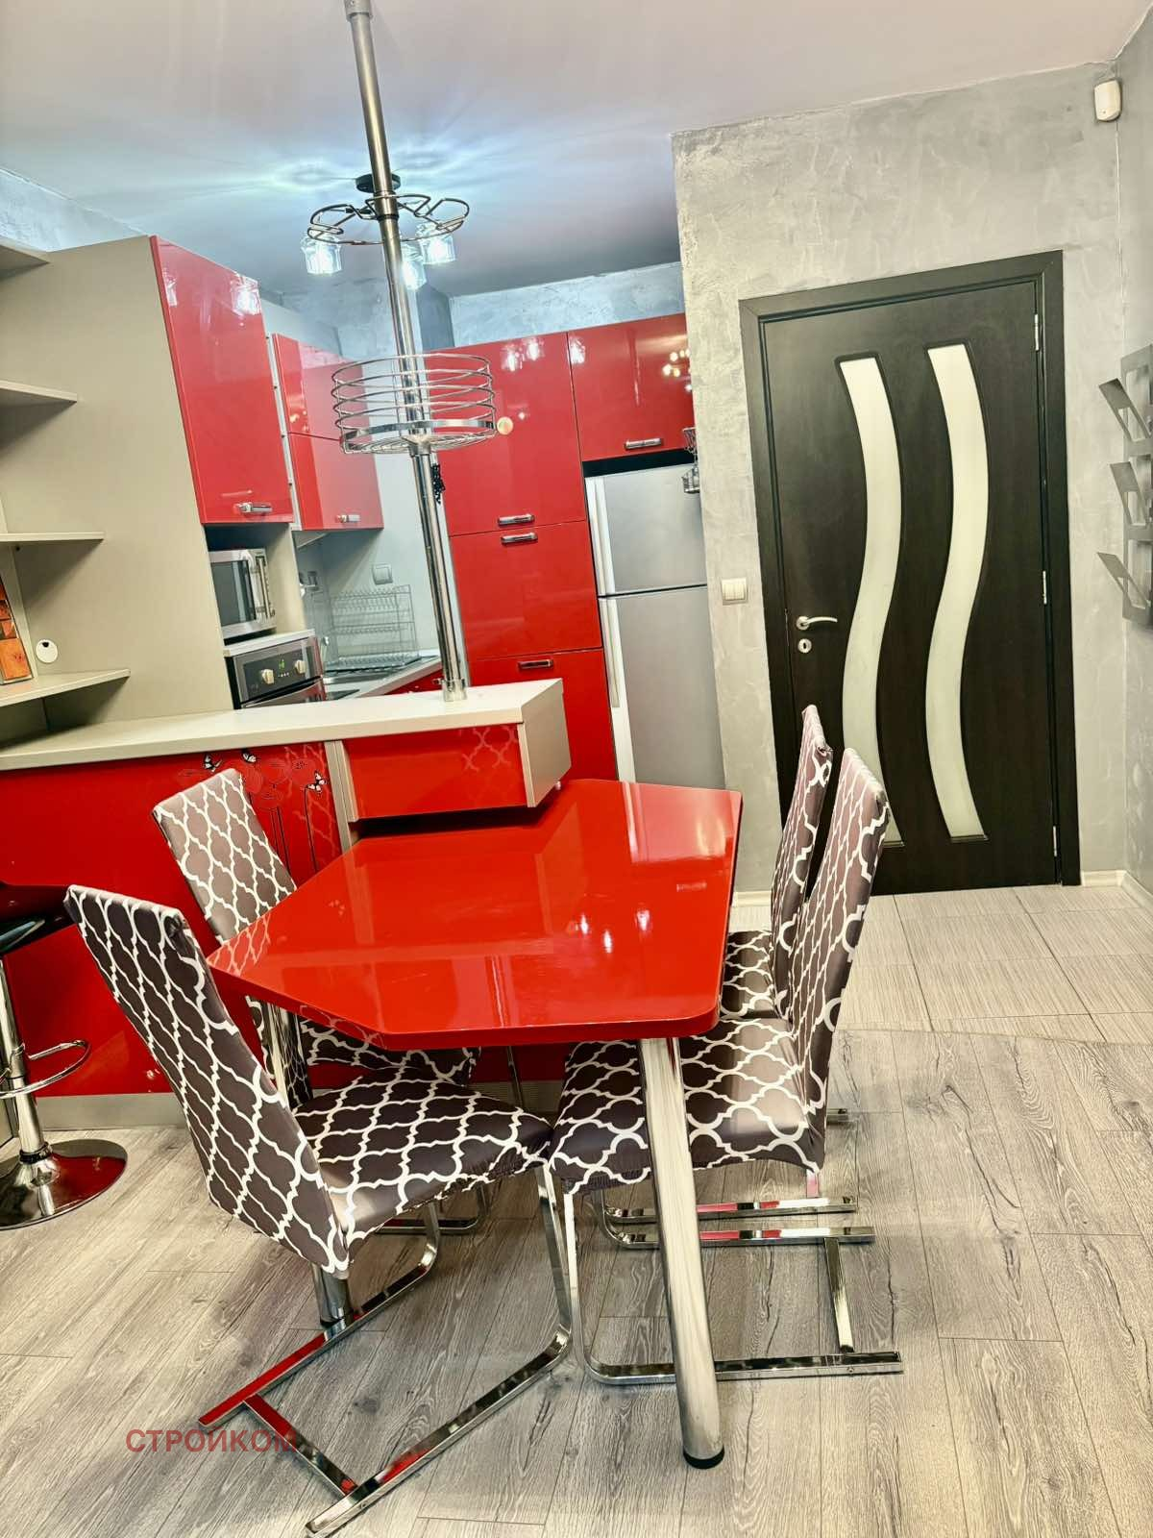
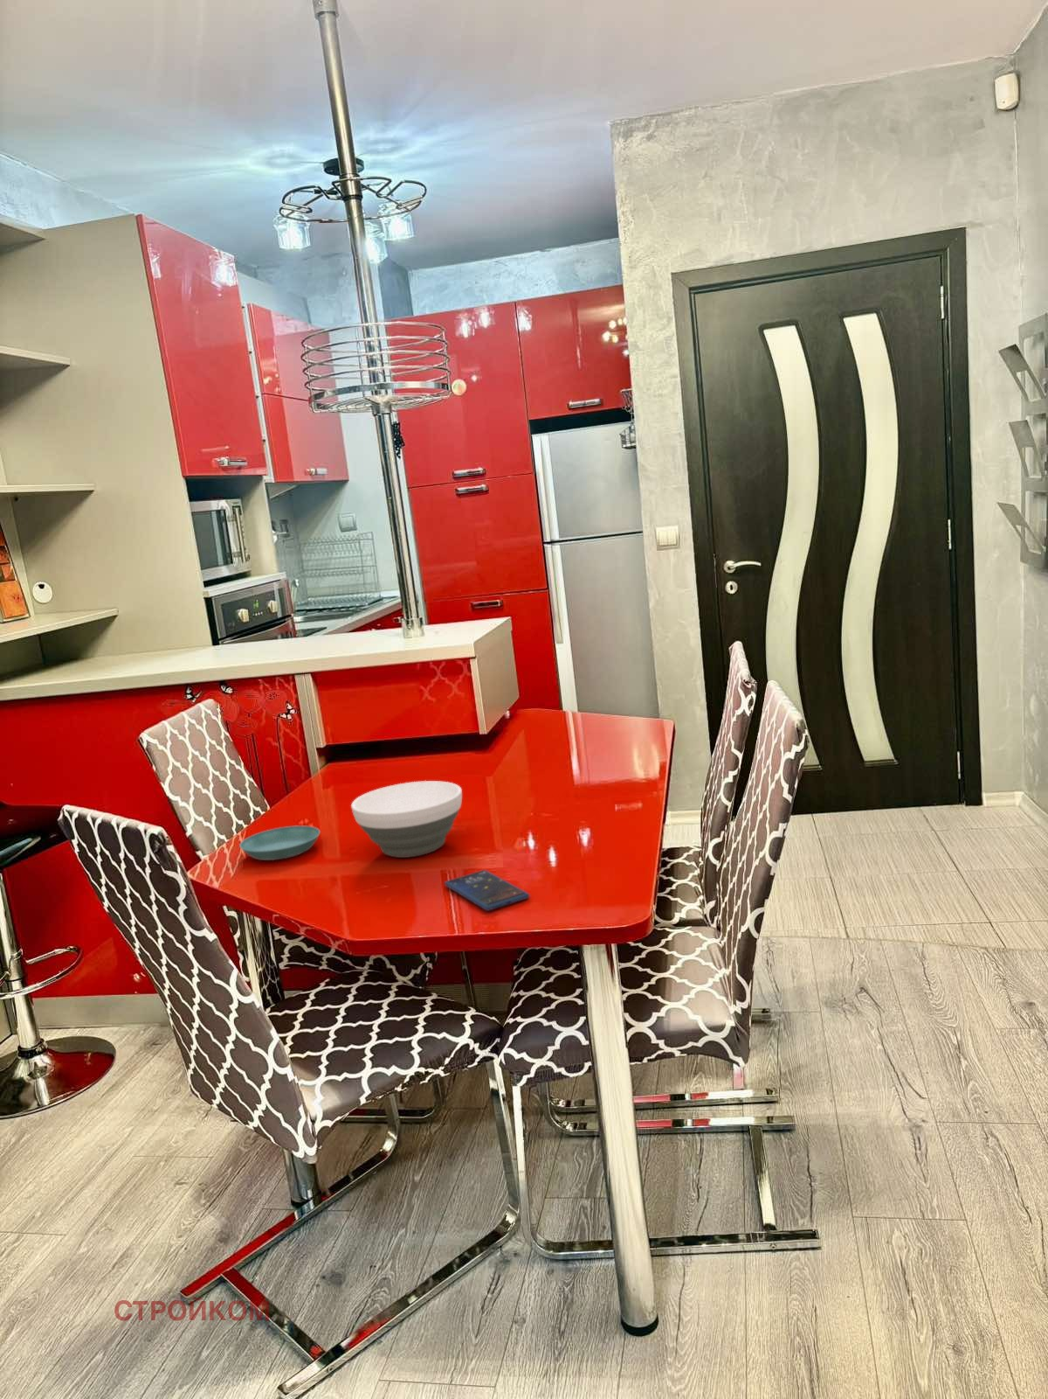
+ bowl [350,780,462,858]
+ smartphone [444,869,531,912]
+ saucer [239,825,321,861]
